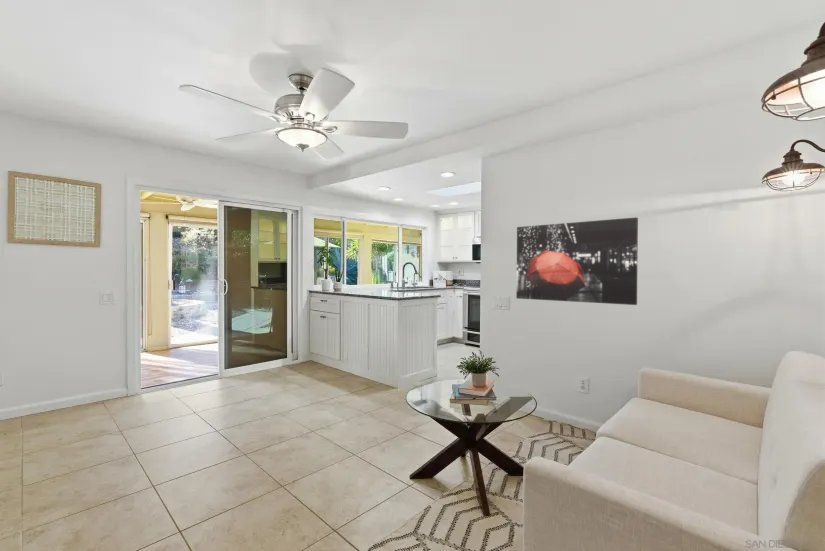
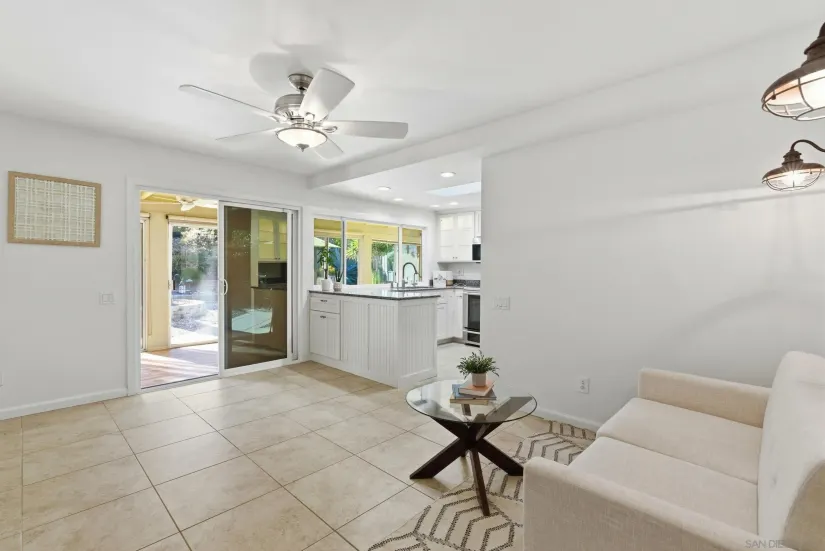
- wall art [515,216,639,306]
